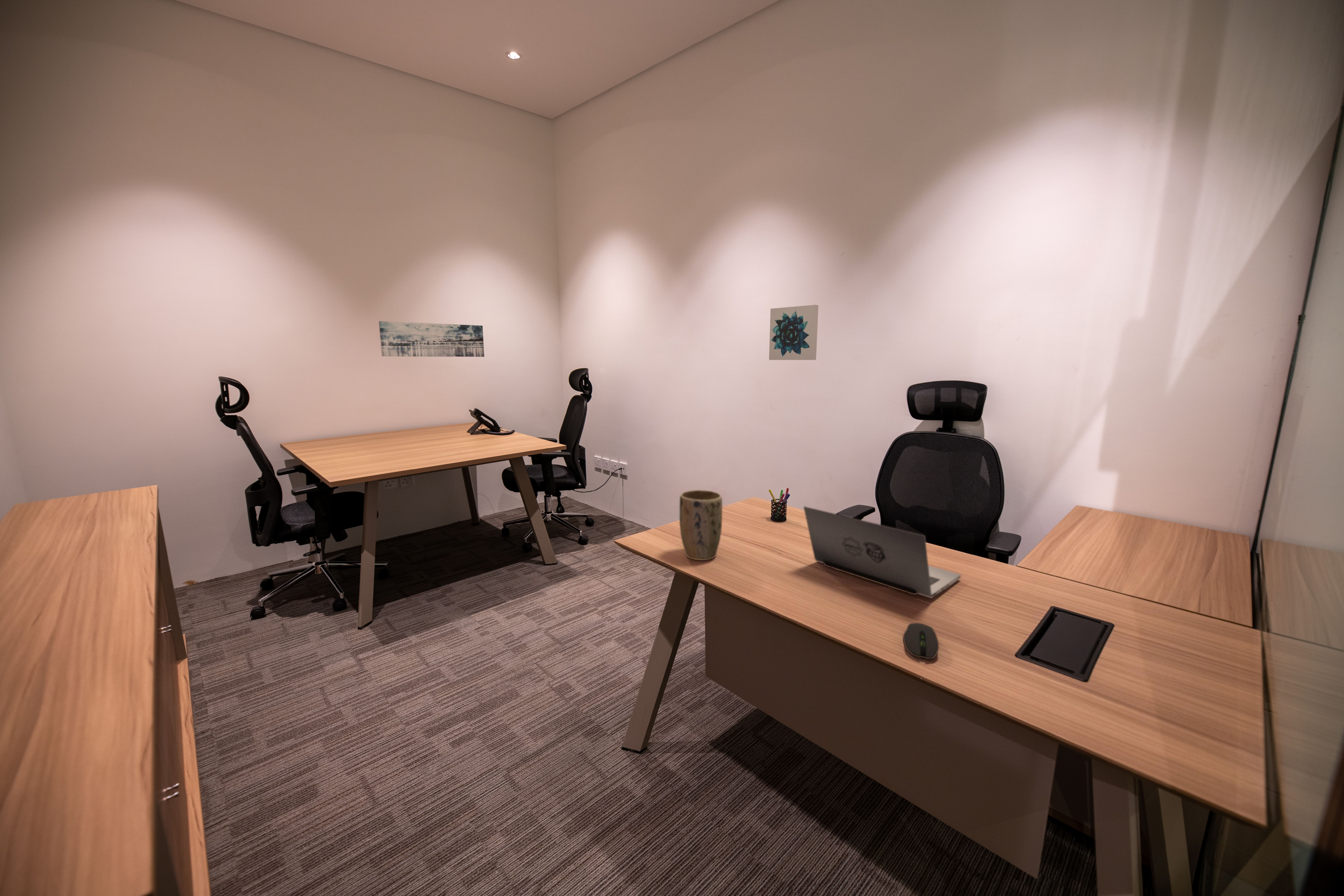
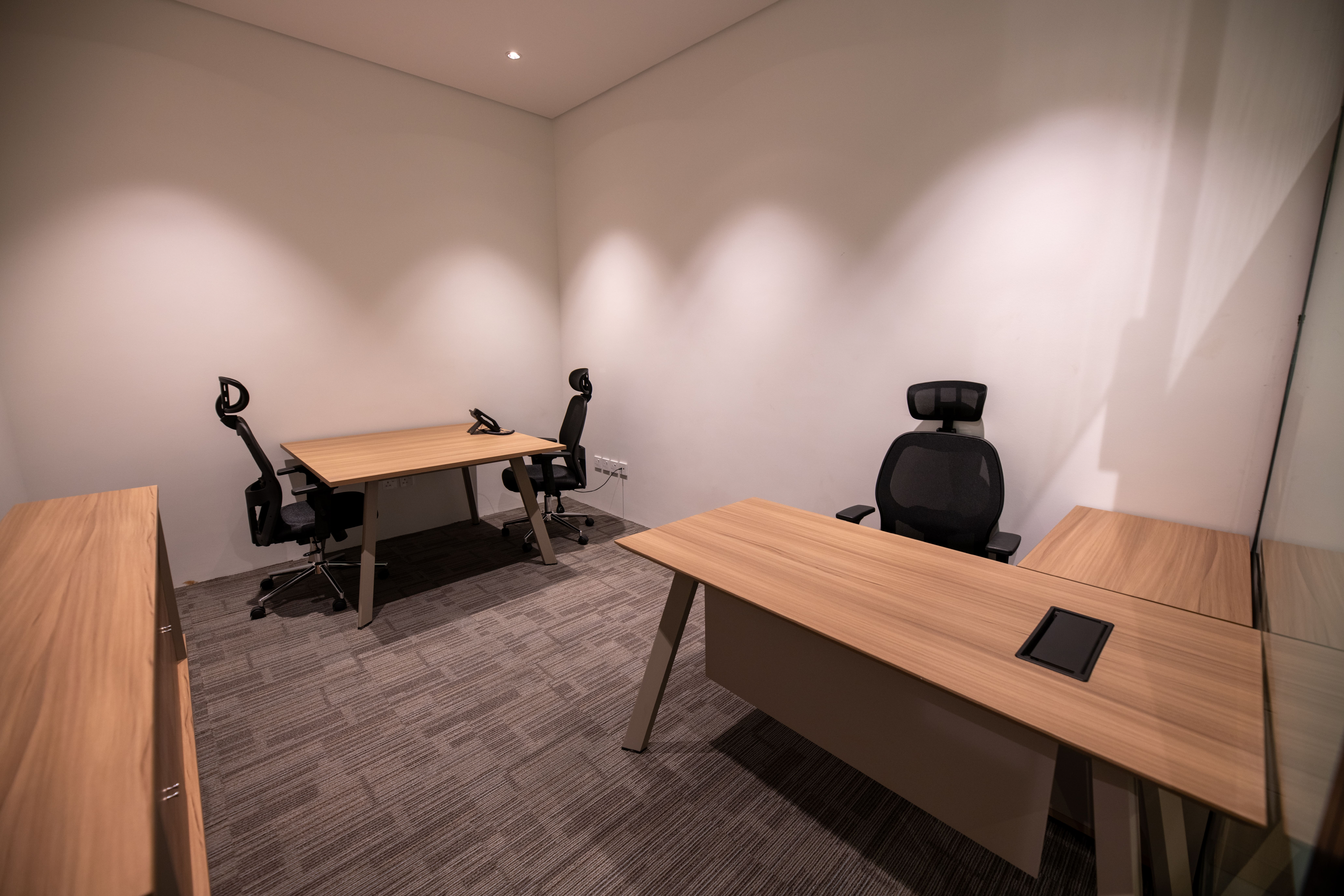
- plant pot [679,490,723,561]
- pen holder [768,488,790,522]
- wall art [769,304,819,360]
- wall art [378,321,485,357]
- laptop [803,506,961,599]
- computer mouse [903,622,939,659]
